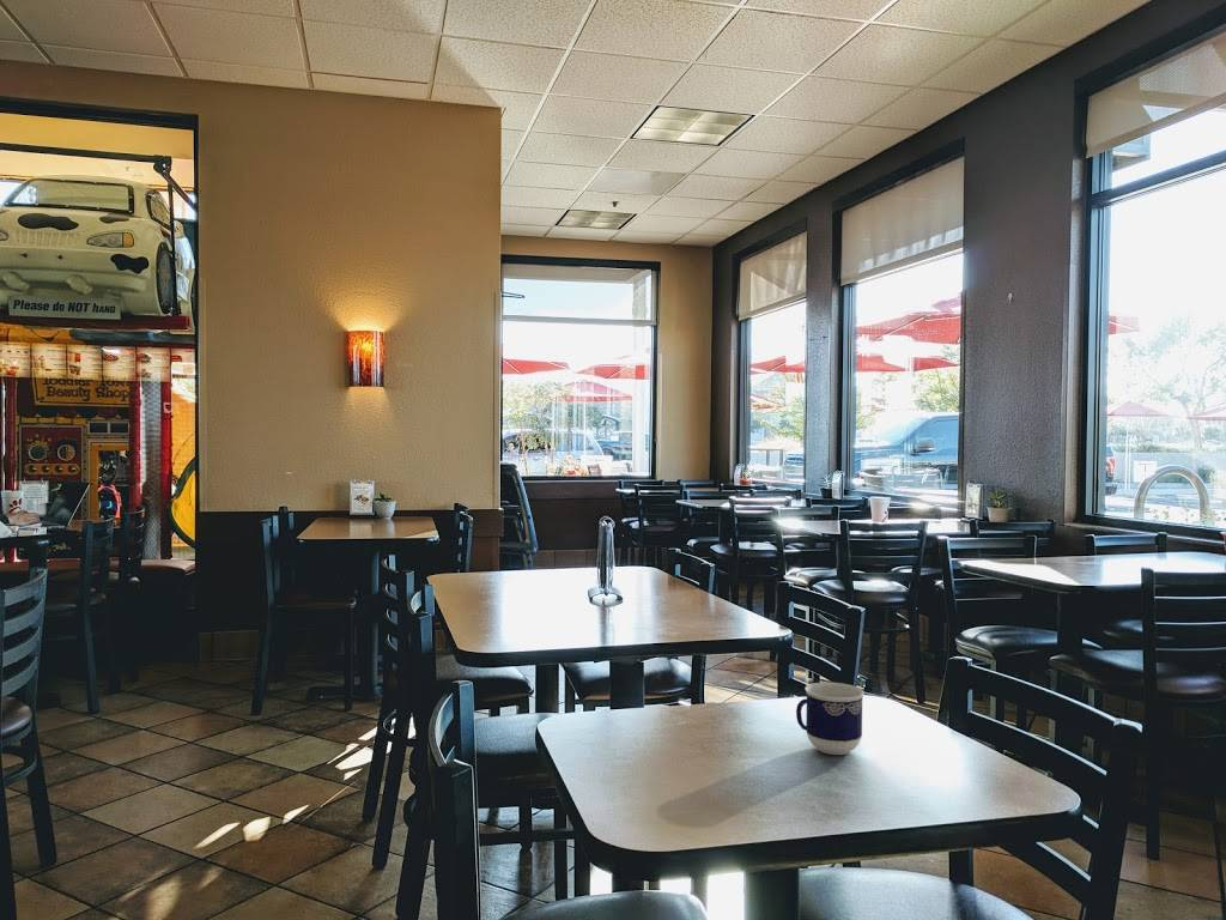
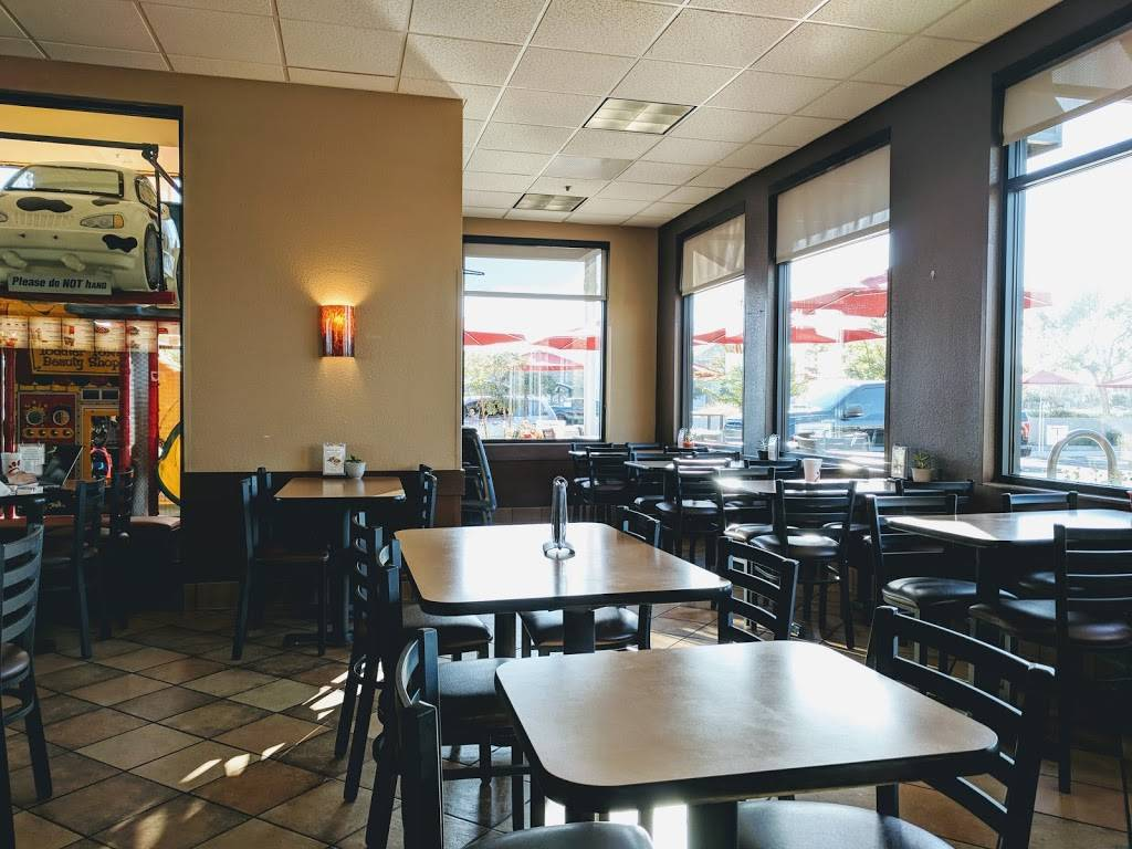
- cup [795,682,866,756]
